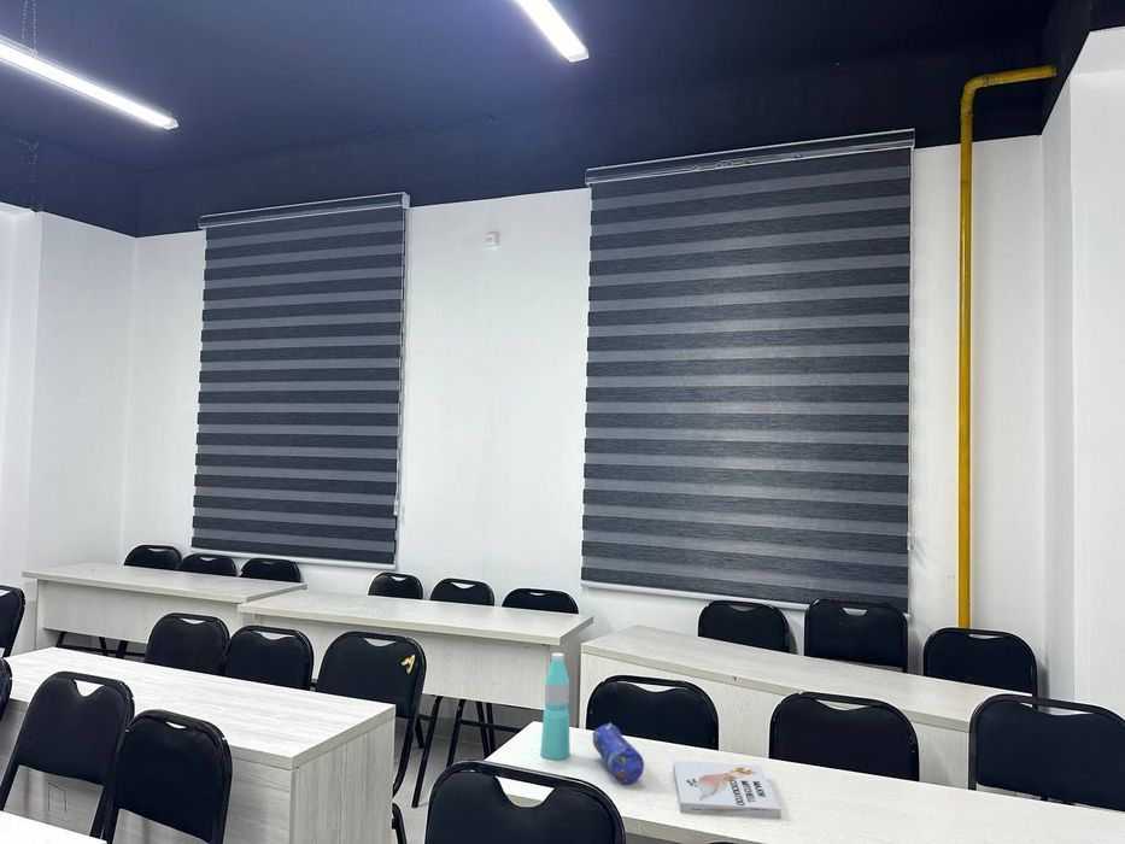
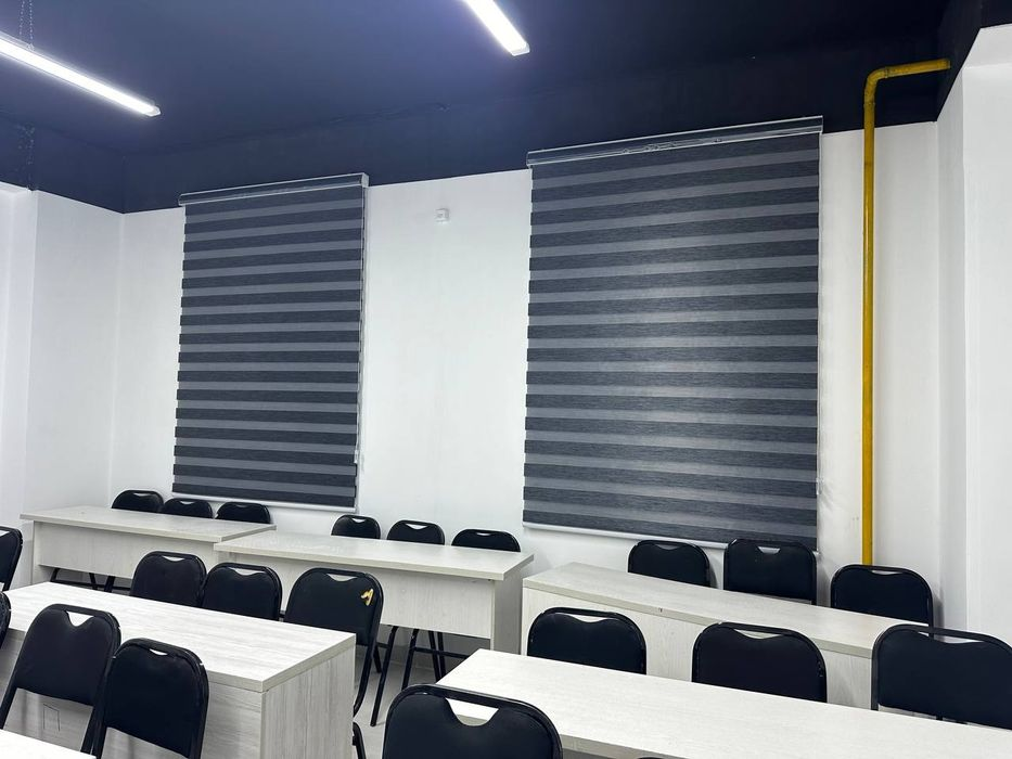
- book [672,760,781,819]
- pencil case [591,722,645,785]
- water bottle [539,652,572,761]
